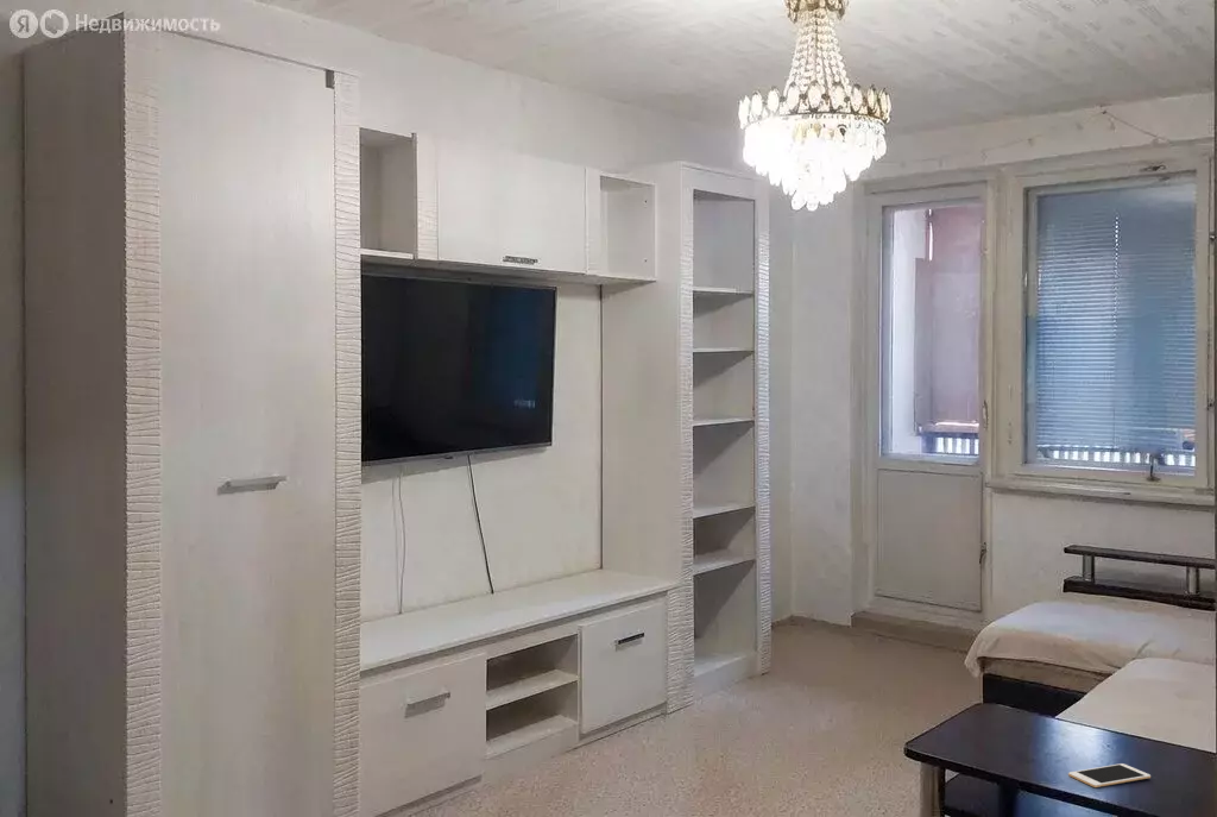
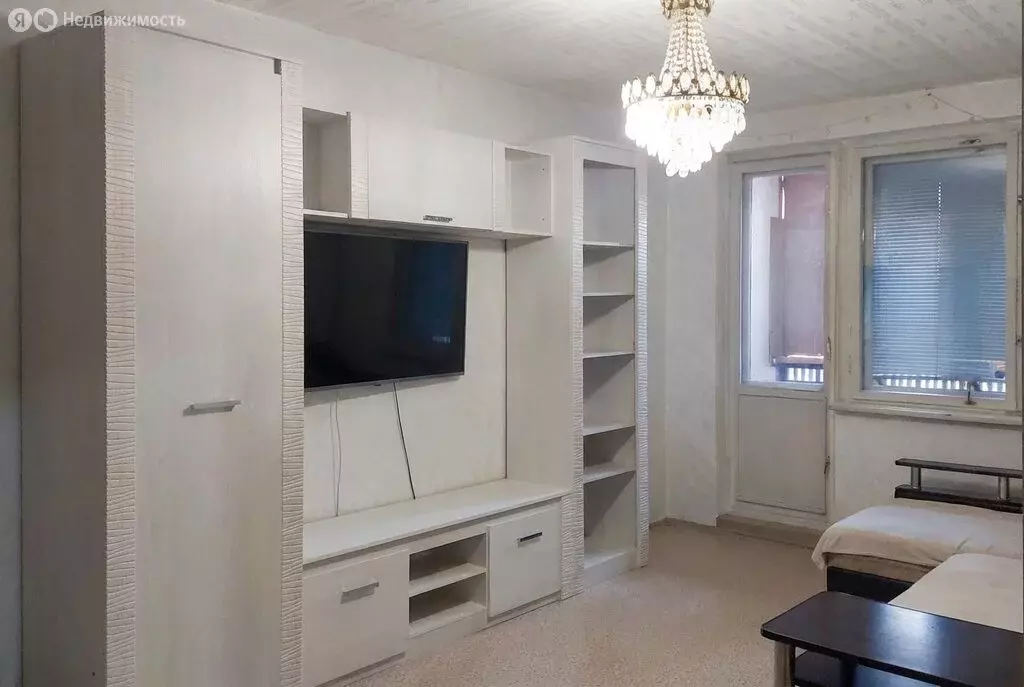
- cell phone [1067,762,1152,788]
